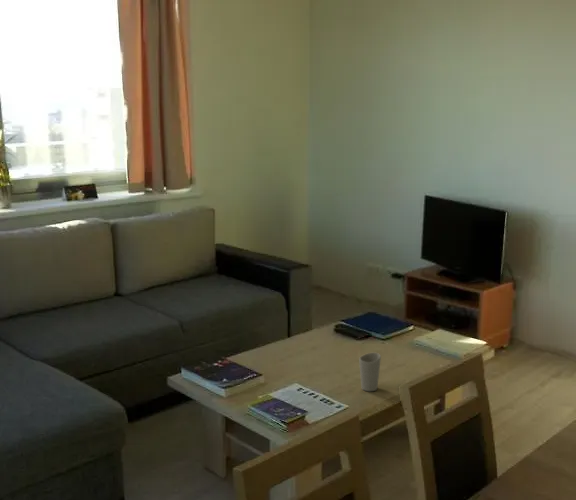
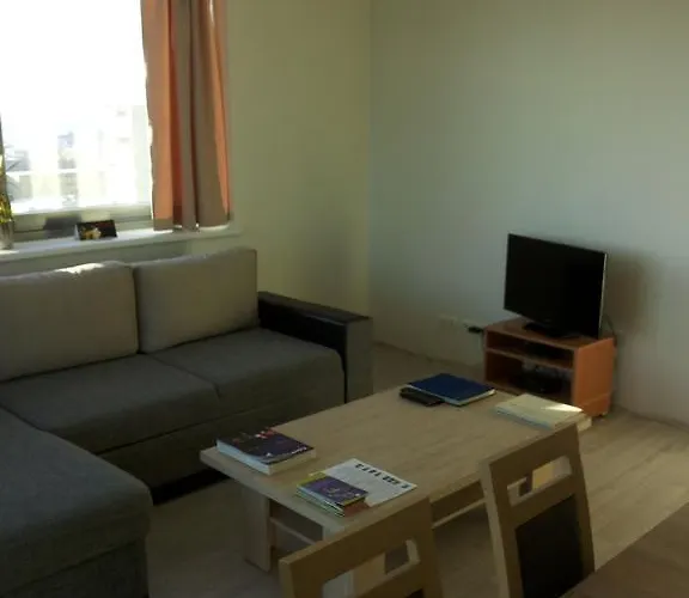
- cup [358,352,382,392]
